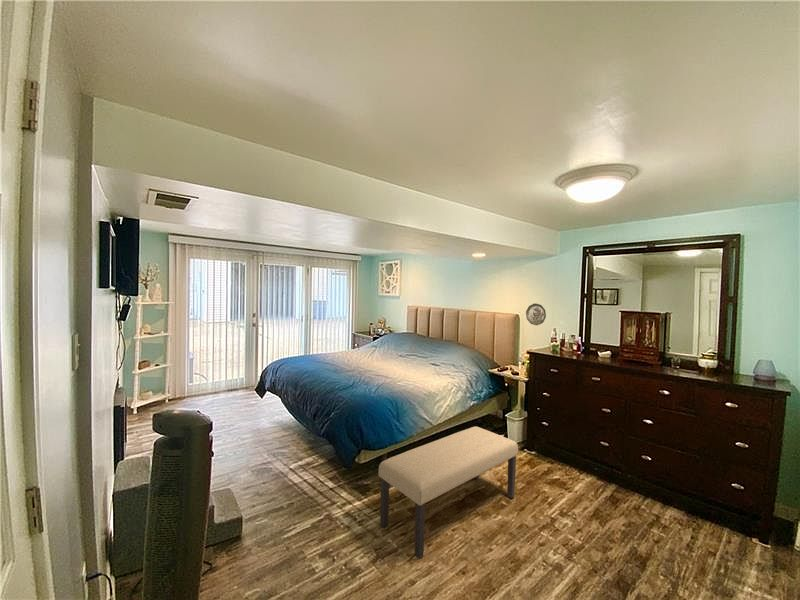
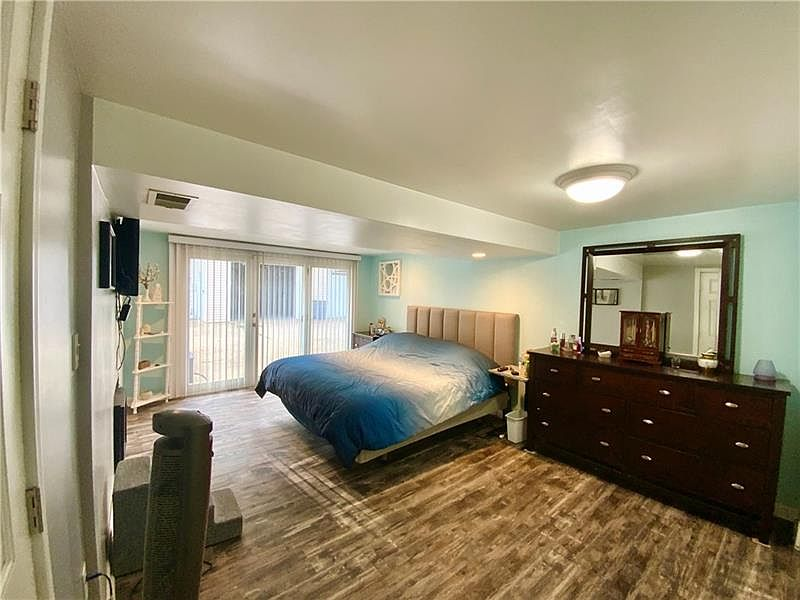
- bench [378,426,519,560]
- decorative plate [525,302,547,326]
